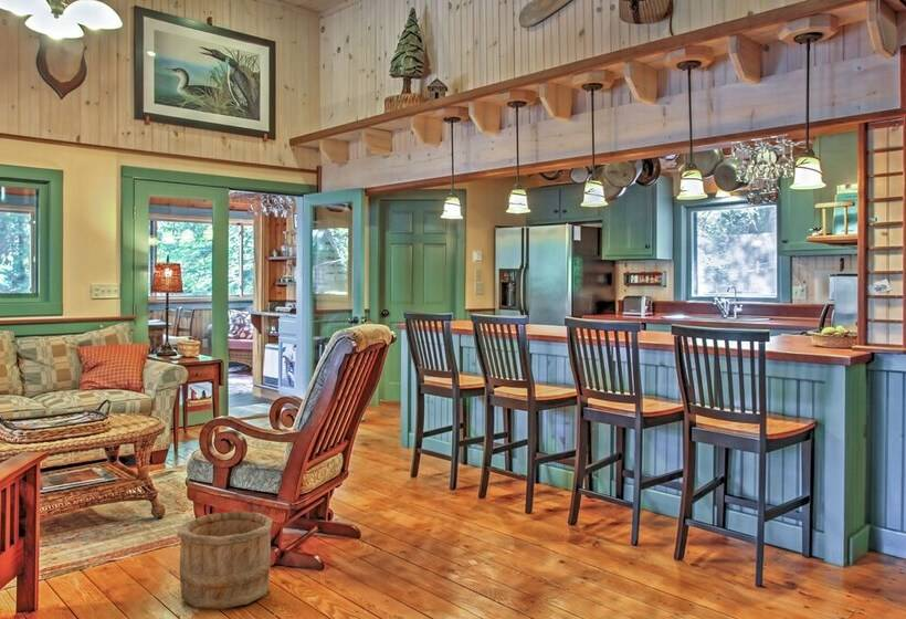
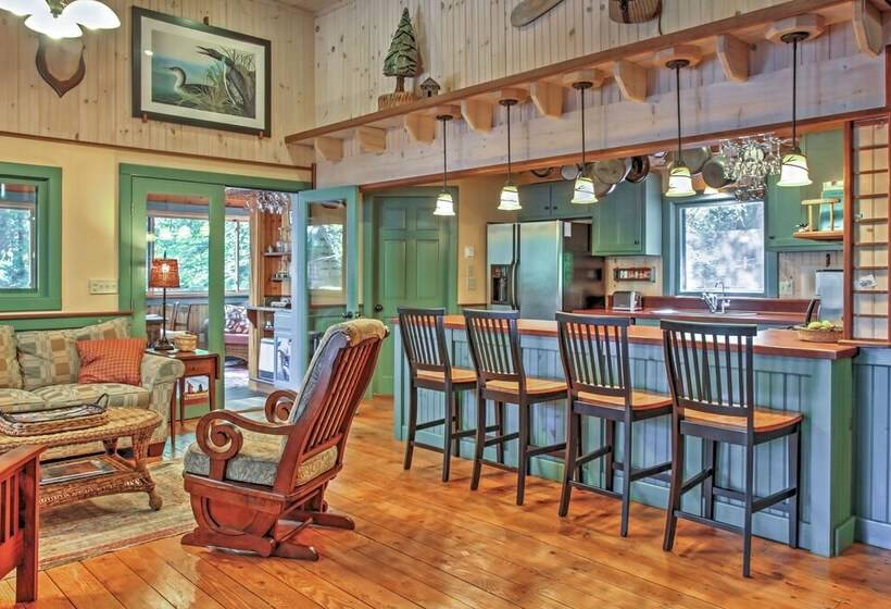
- wooden bucket [176,511,274,610]
